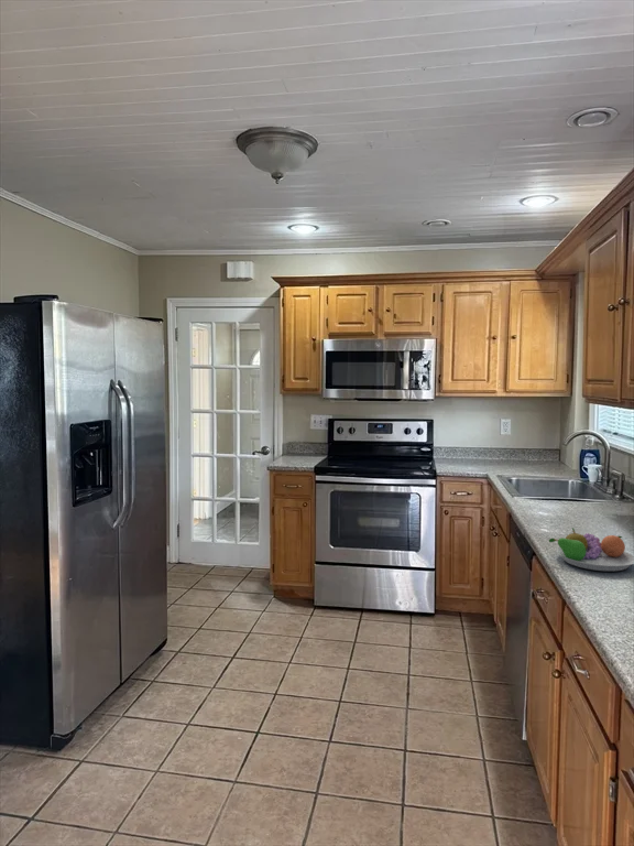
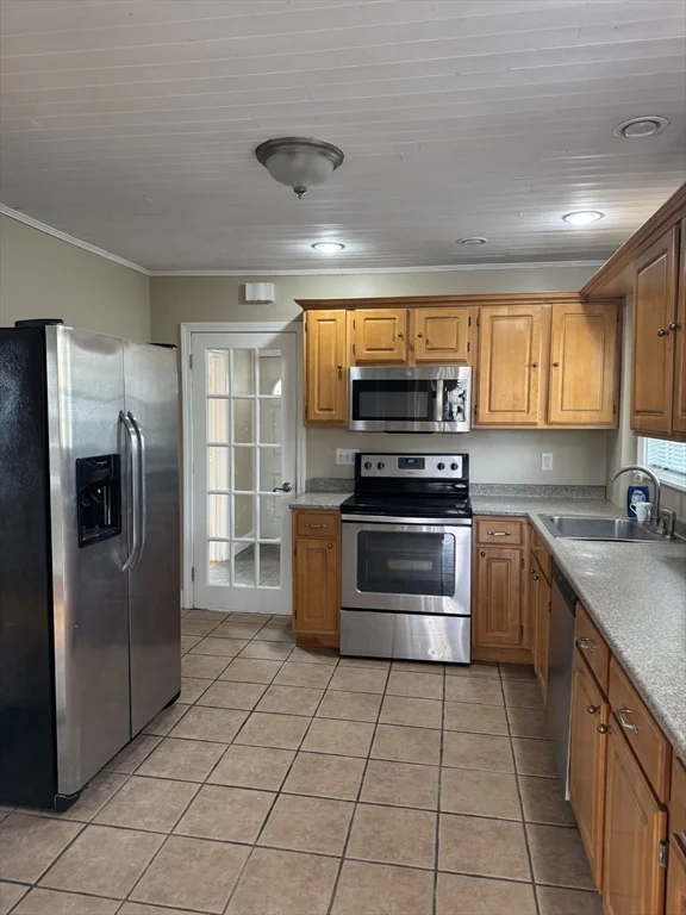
- fruit bowl [548,527,634,572]
